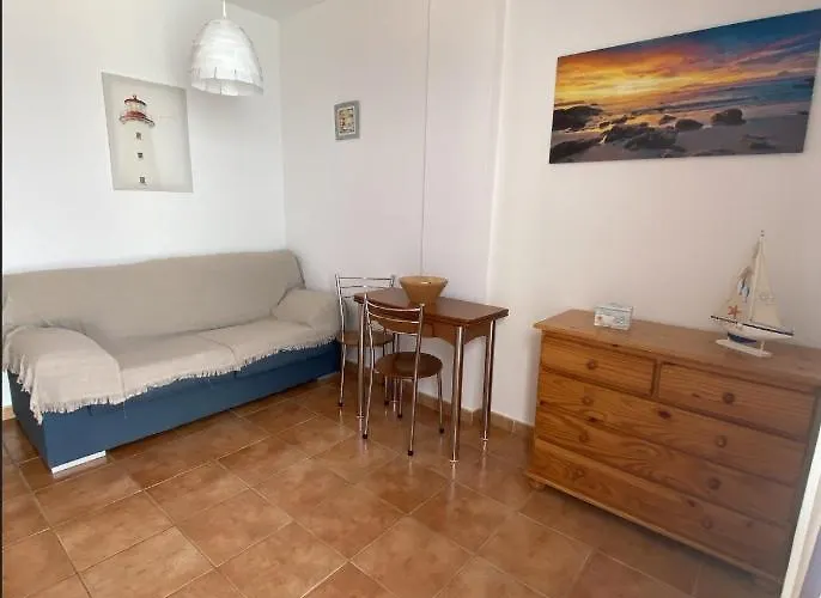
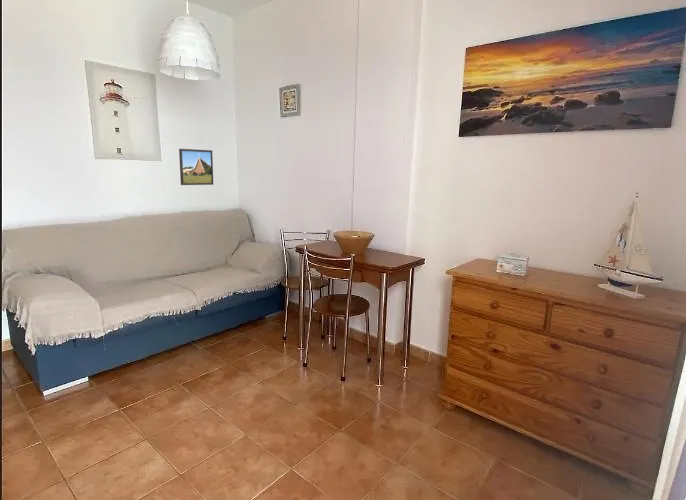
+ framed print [178,148,214,186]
